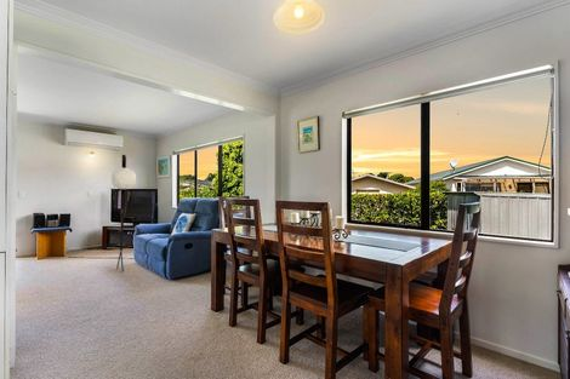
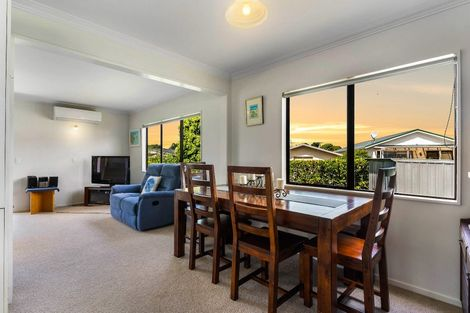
- floor lamp [110,154,137,272]
